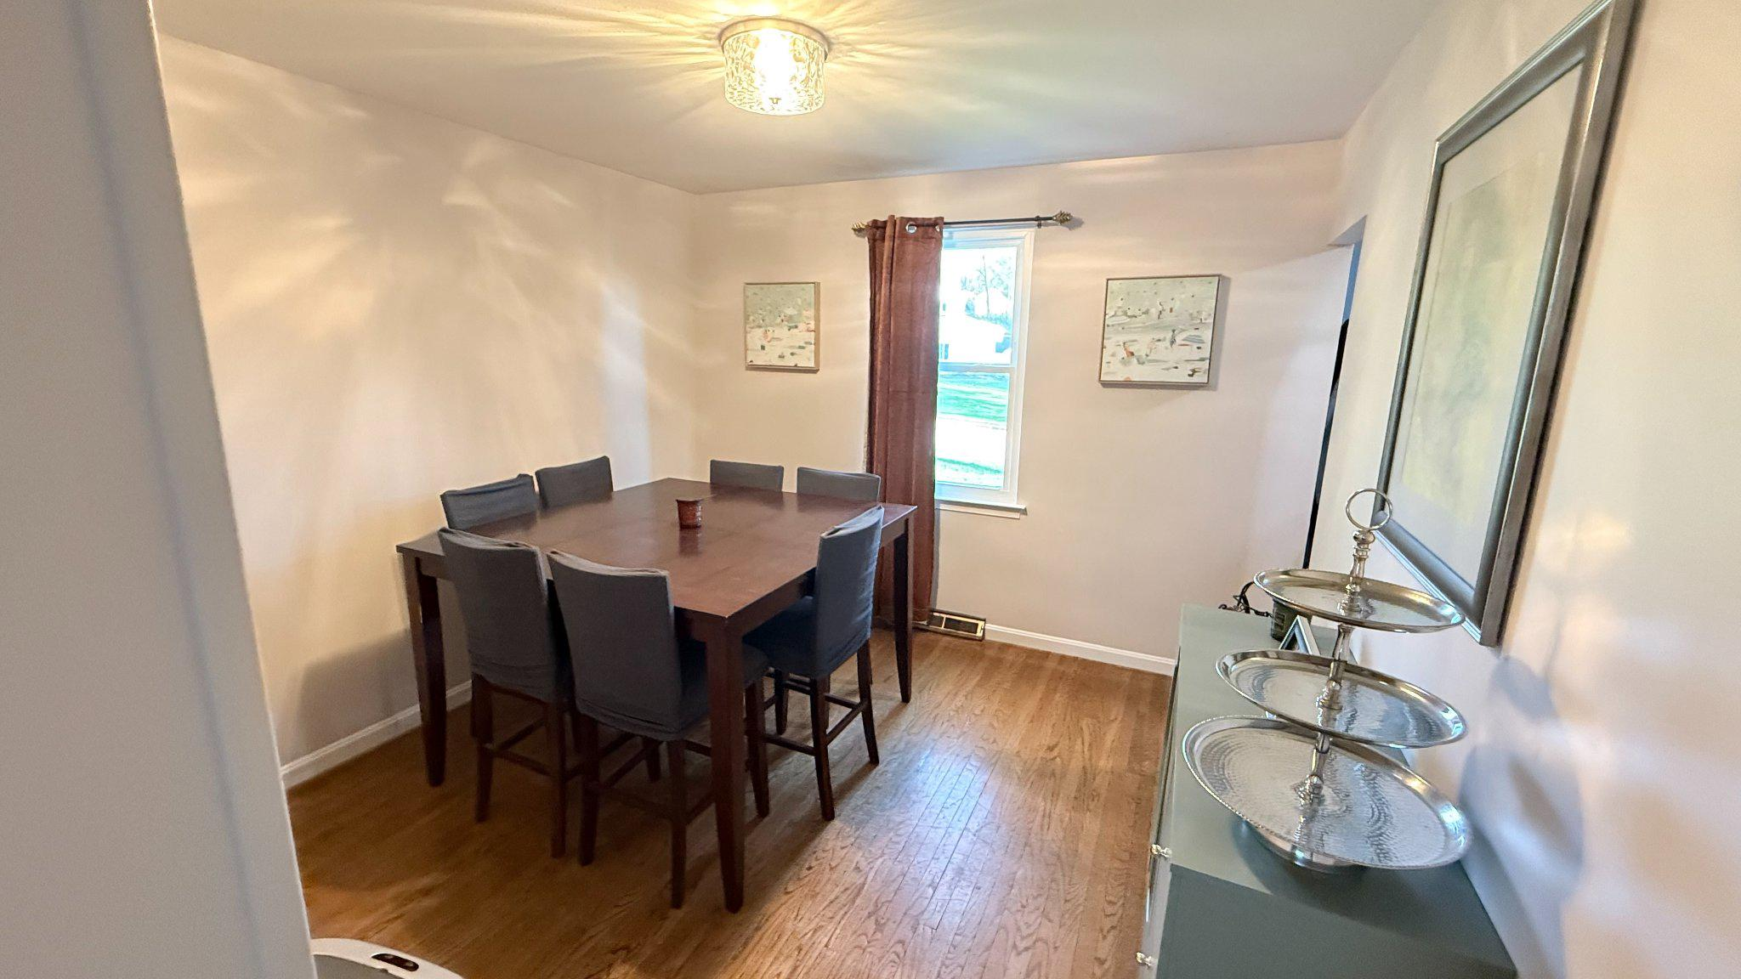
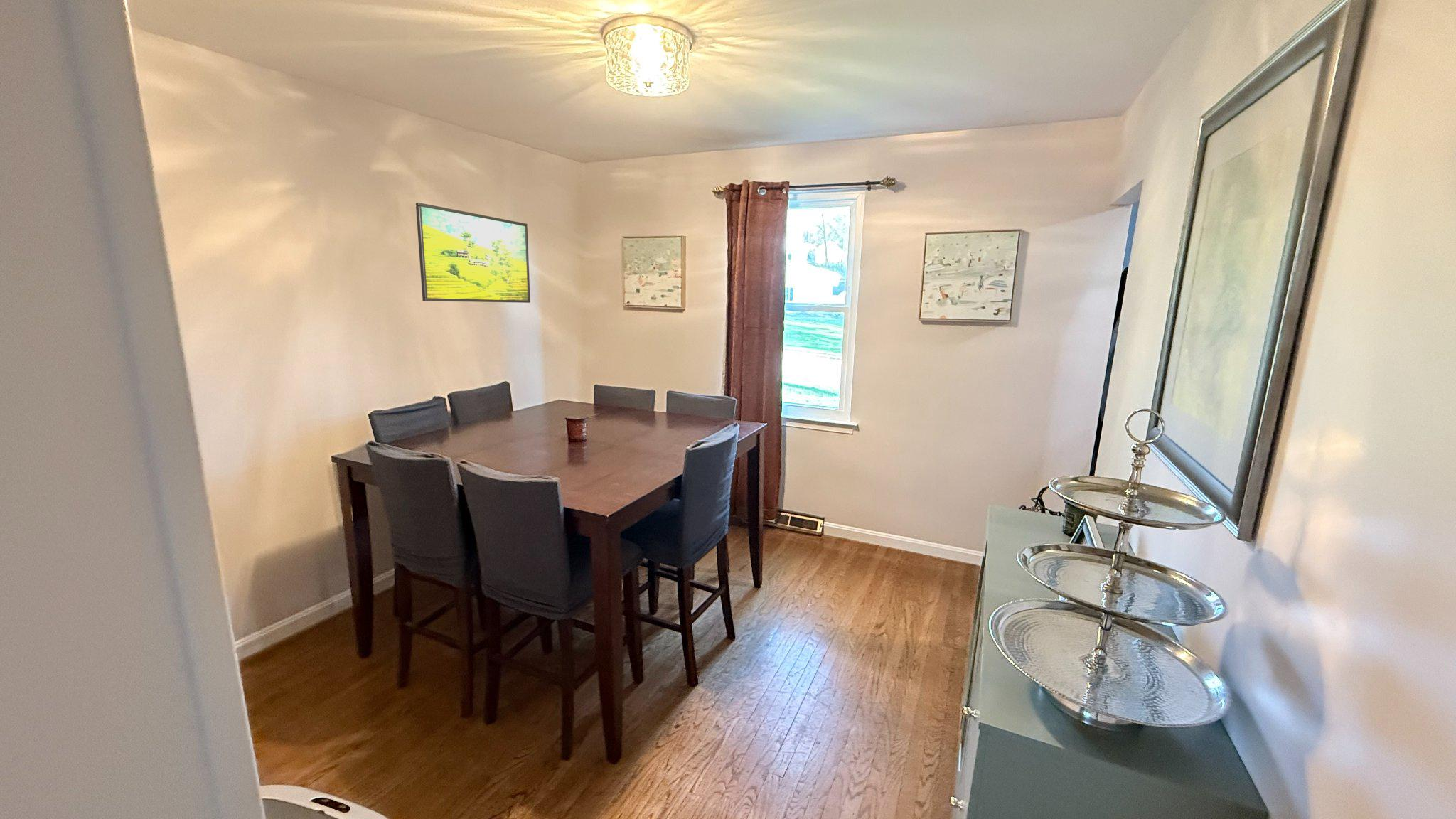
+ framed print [415,202,531,304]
